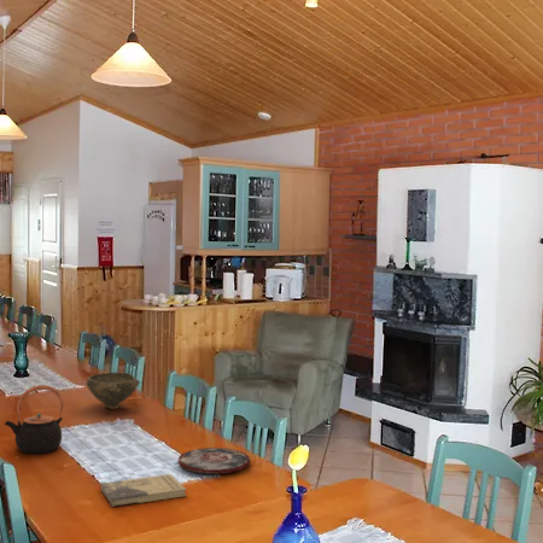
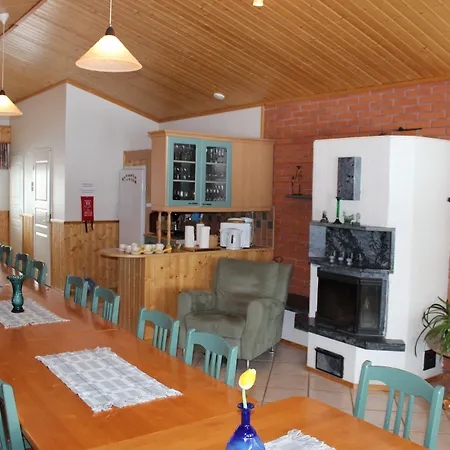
- bowl [86,372,141,410]
- book [99,473,187,508]
- plate [177,446,251,474]
- teapot [4,384,65,455]
